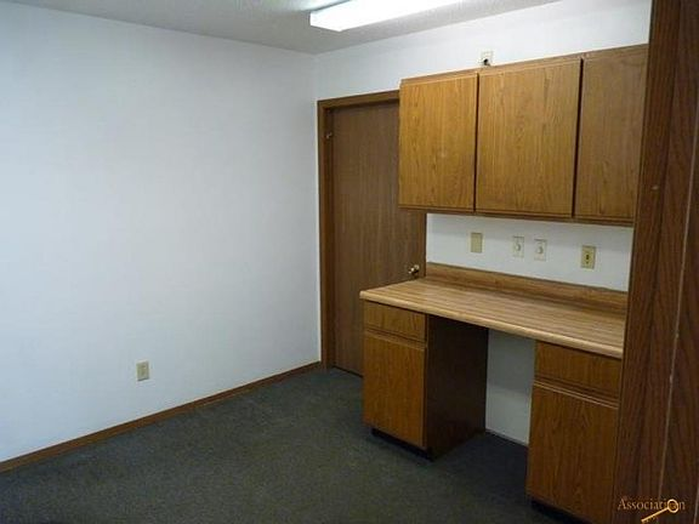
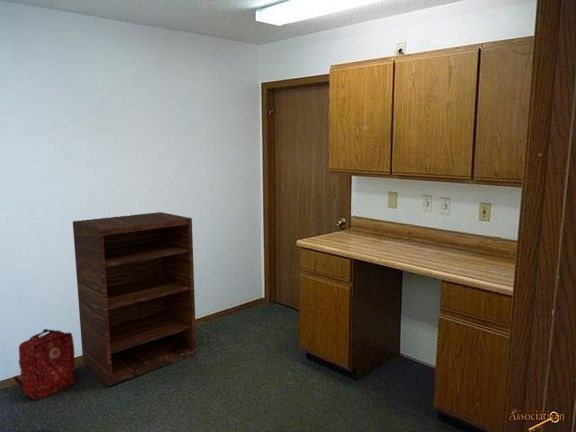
+ backpack [12,328,76,401]
+ shelving unit [72,211,198,387]
